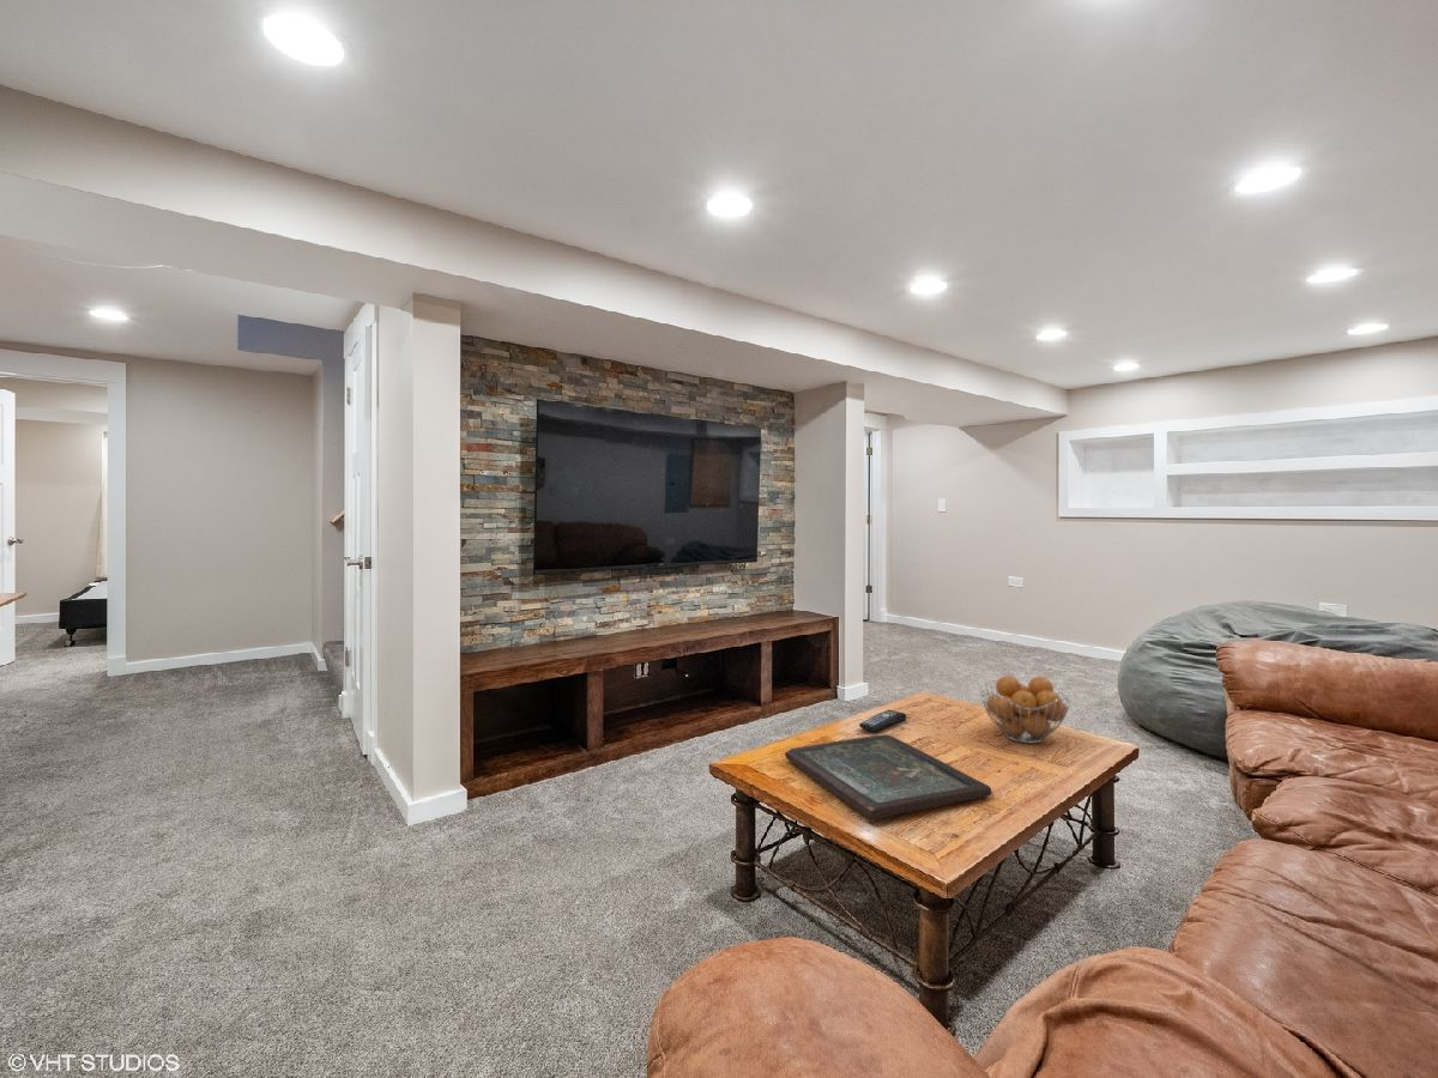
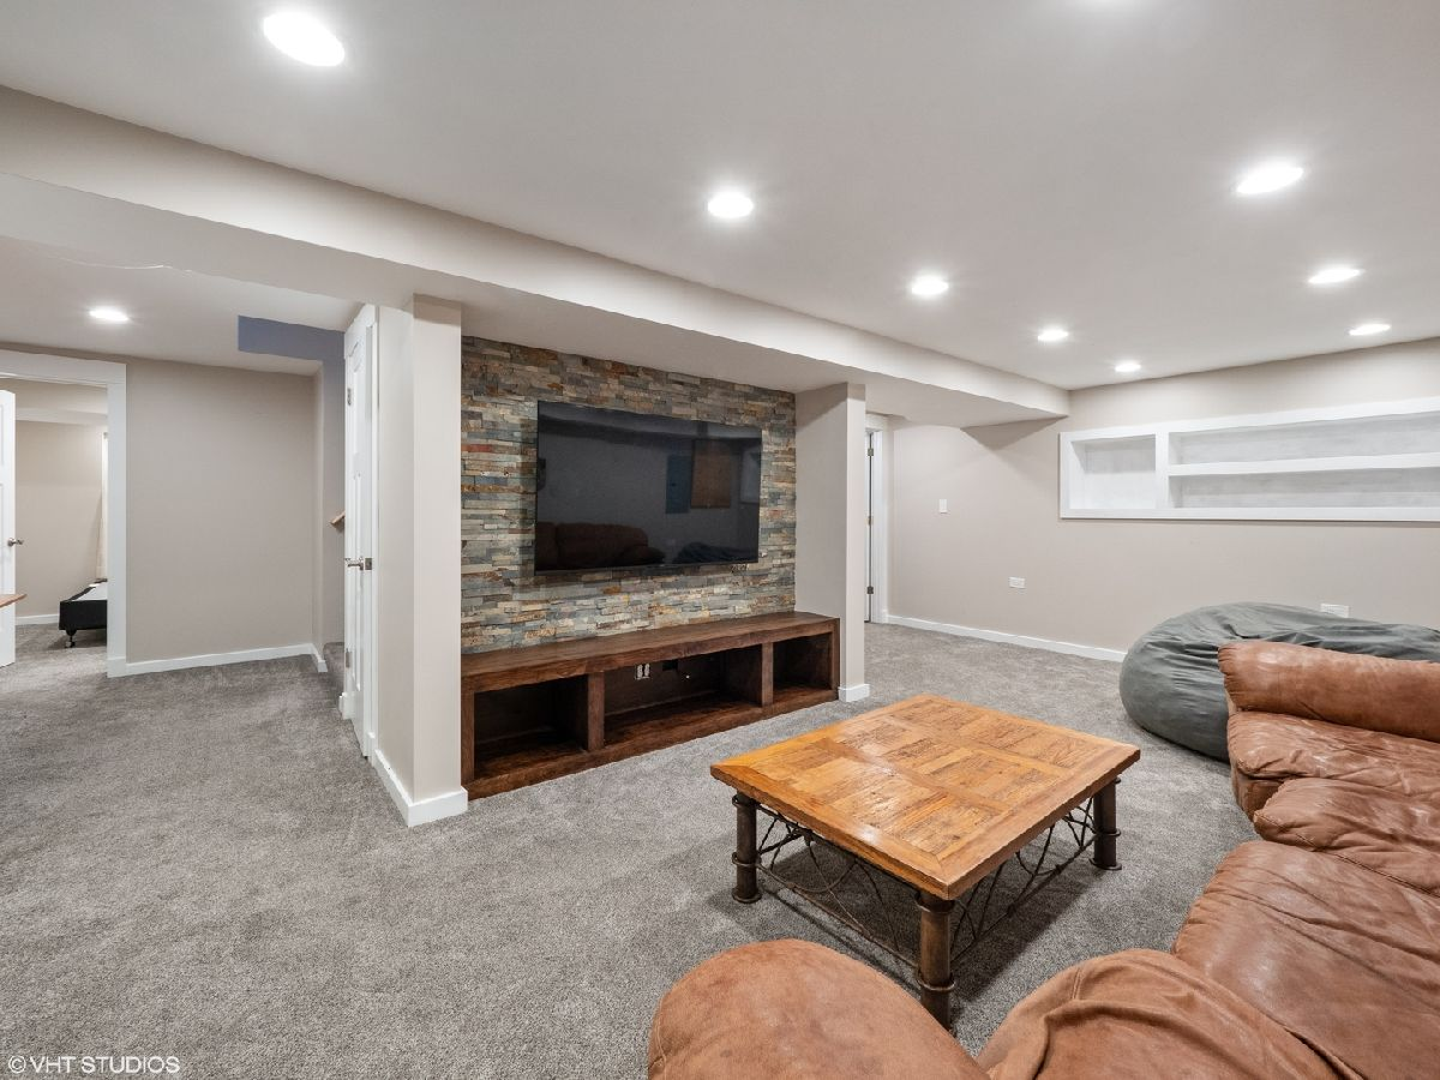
- board game [784,734,993,820]
- fruit basket [979,674,1071,745]
- remote control [858,709,907,733]
